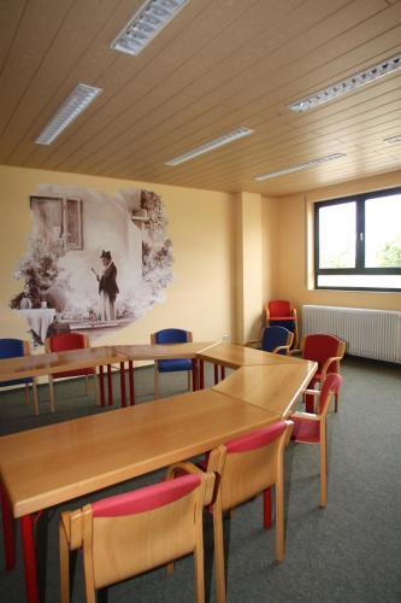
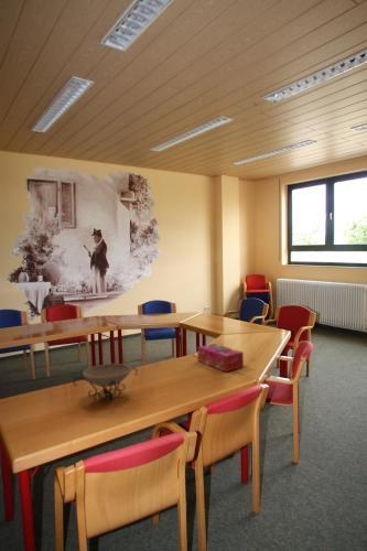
+ tissue box [196,343,245,372]
+ decorative bowl [73,363,139,403]
